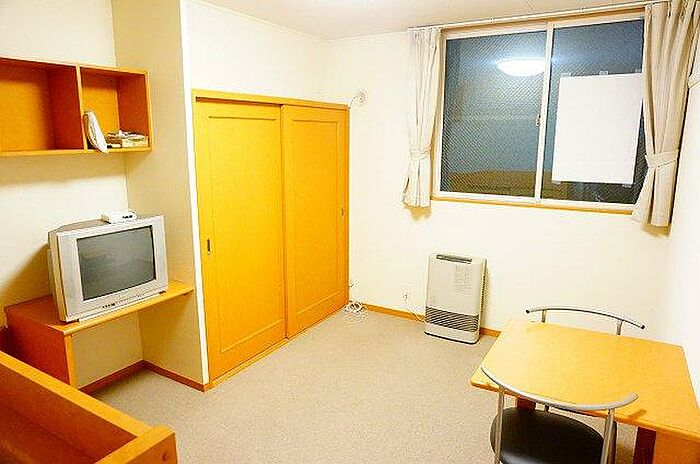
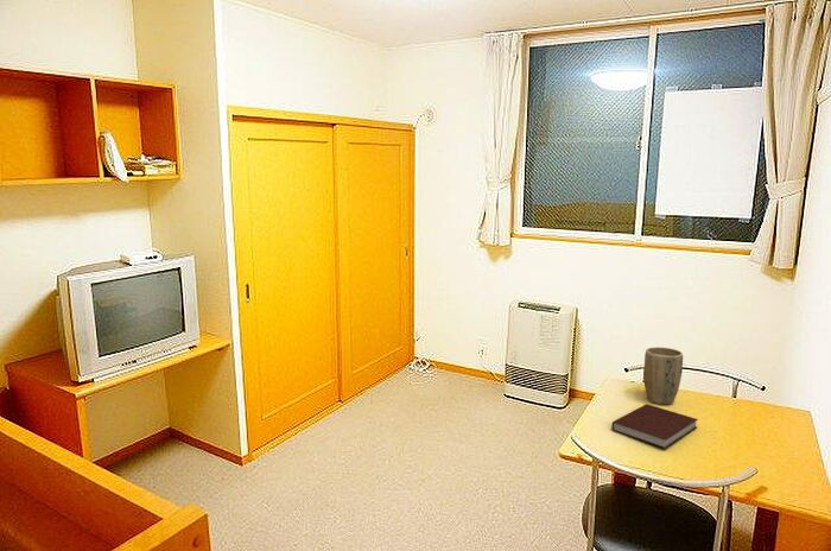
+ notebook [610,403,699,450]
+ plant pot [642,346,684,406]
